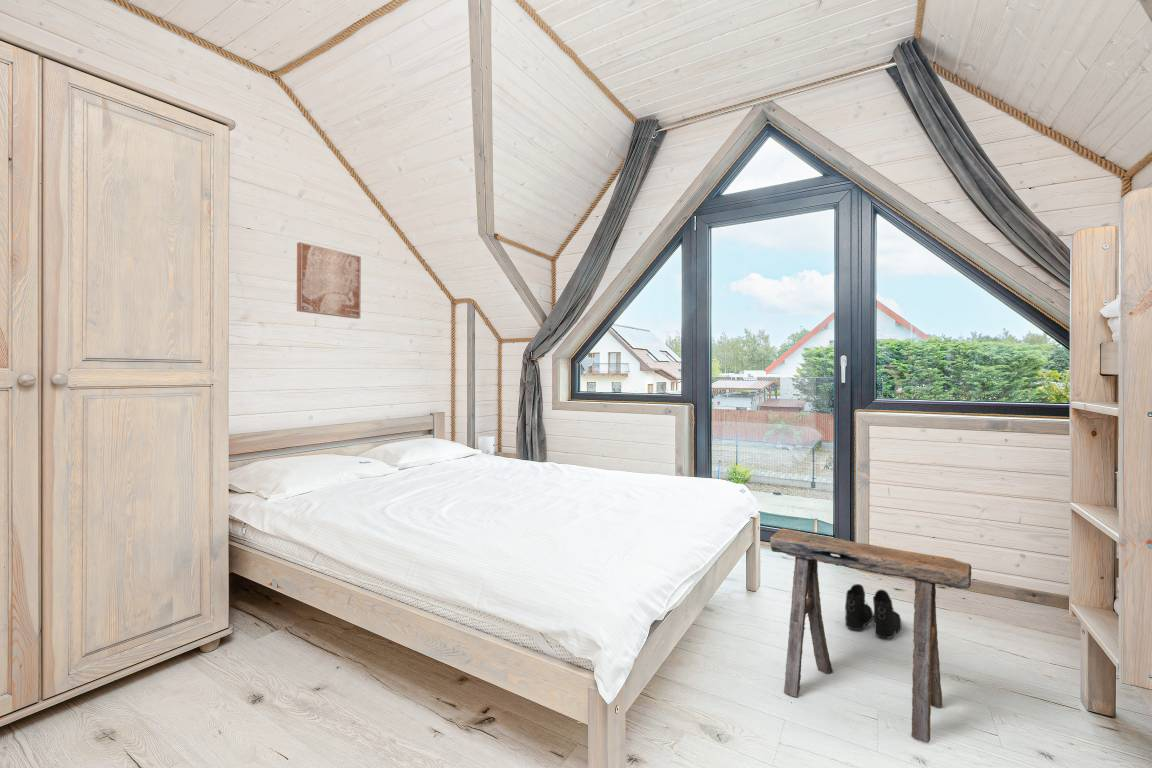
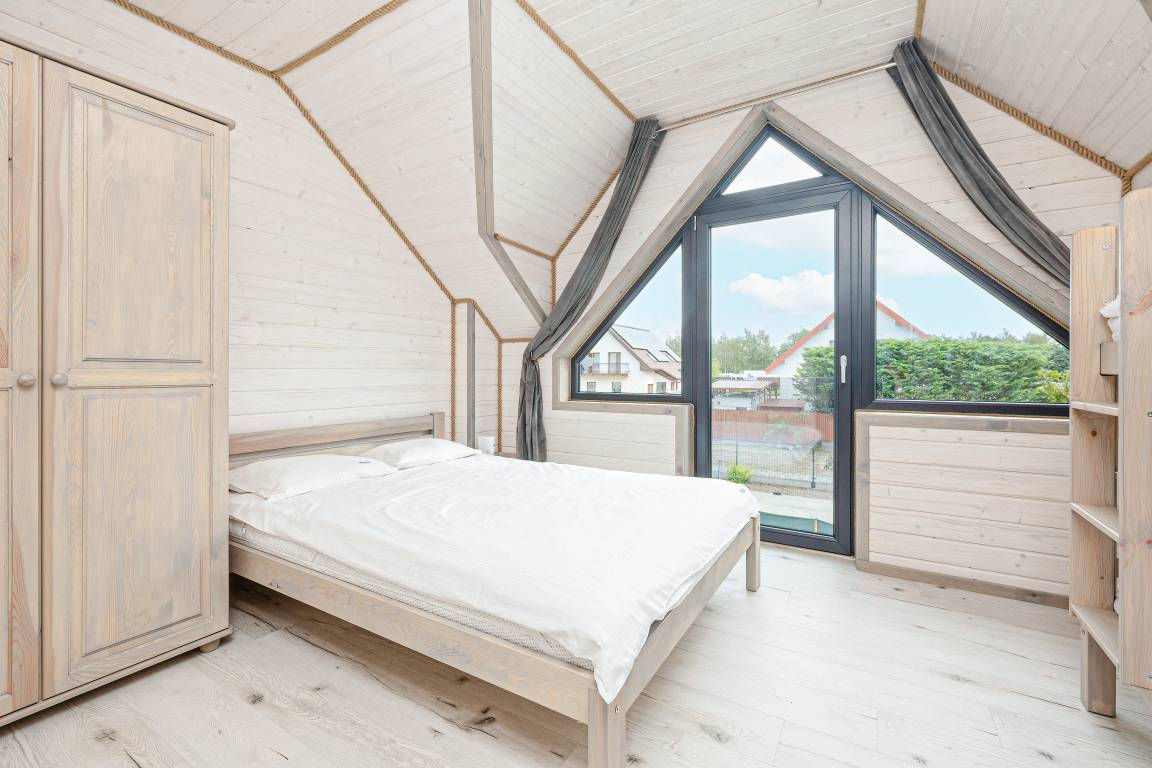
- wall art [296,241,362,320]
- stool [769,528,972,744]
- boots [844,583,902,639]
